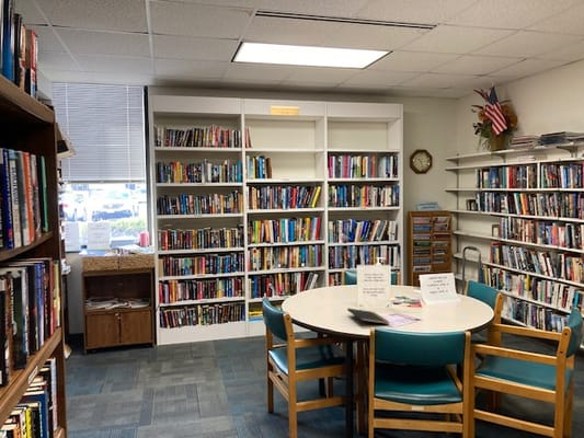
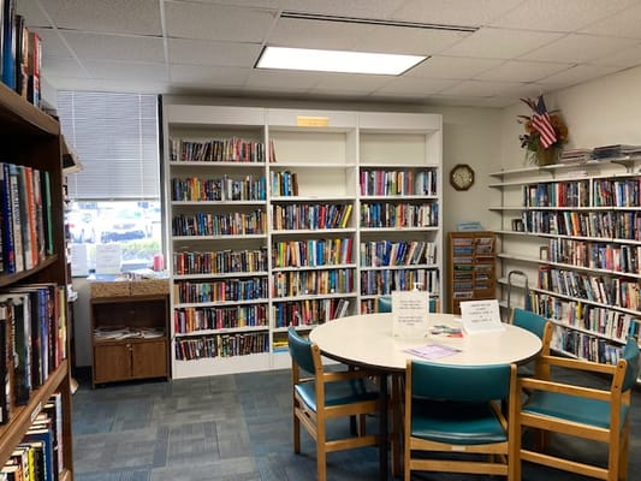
- notepad [346,308,390,327]
